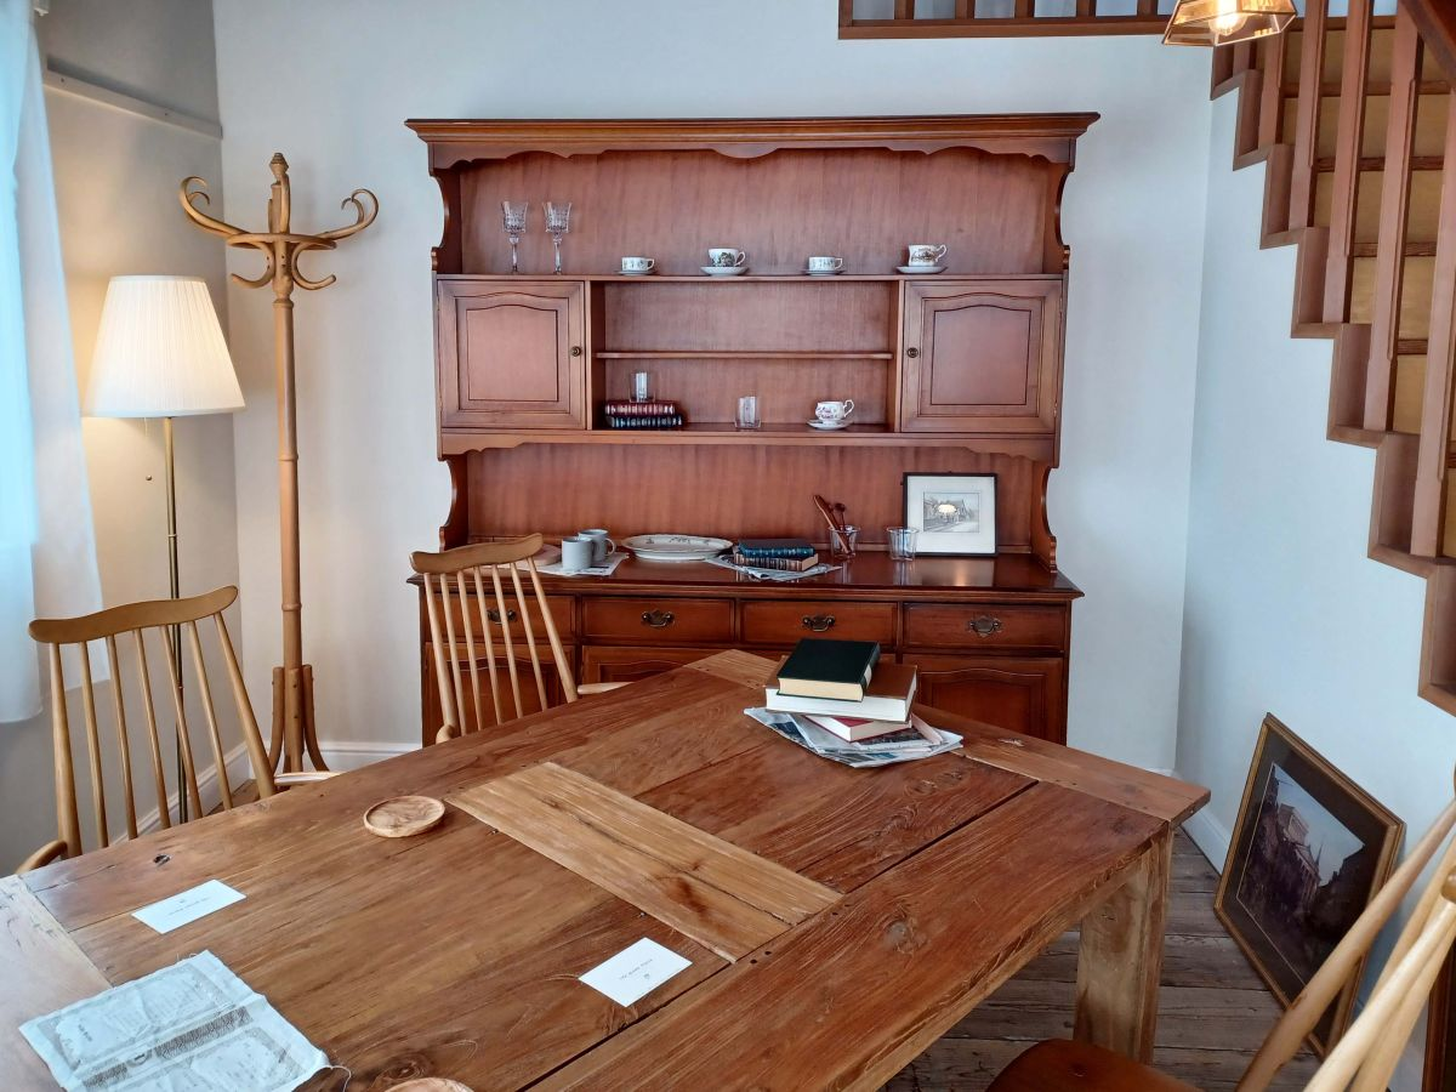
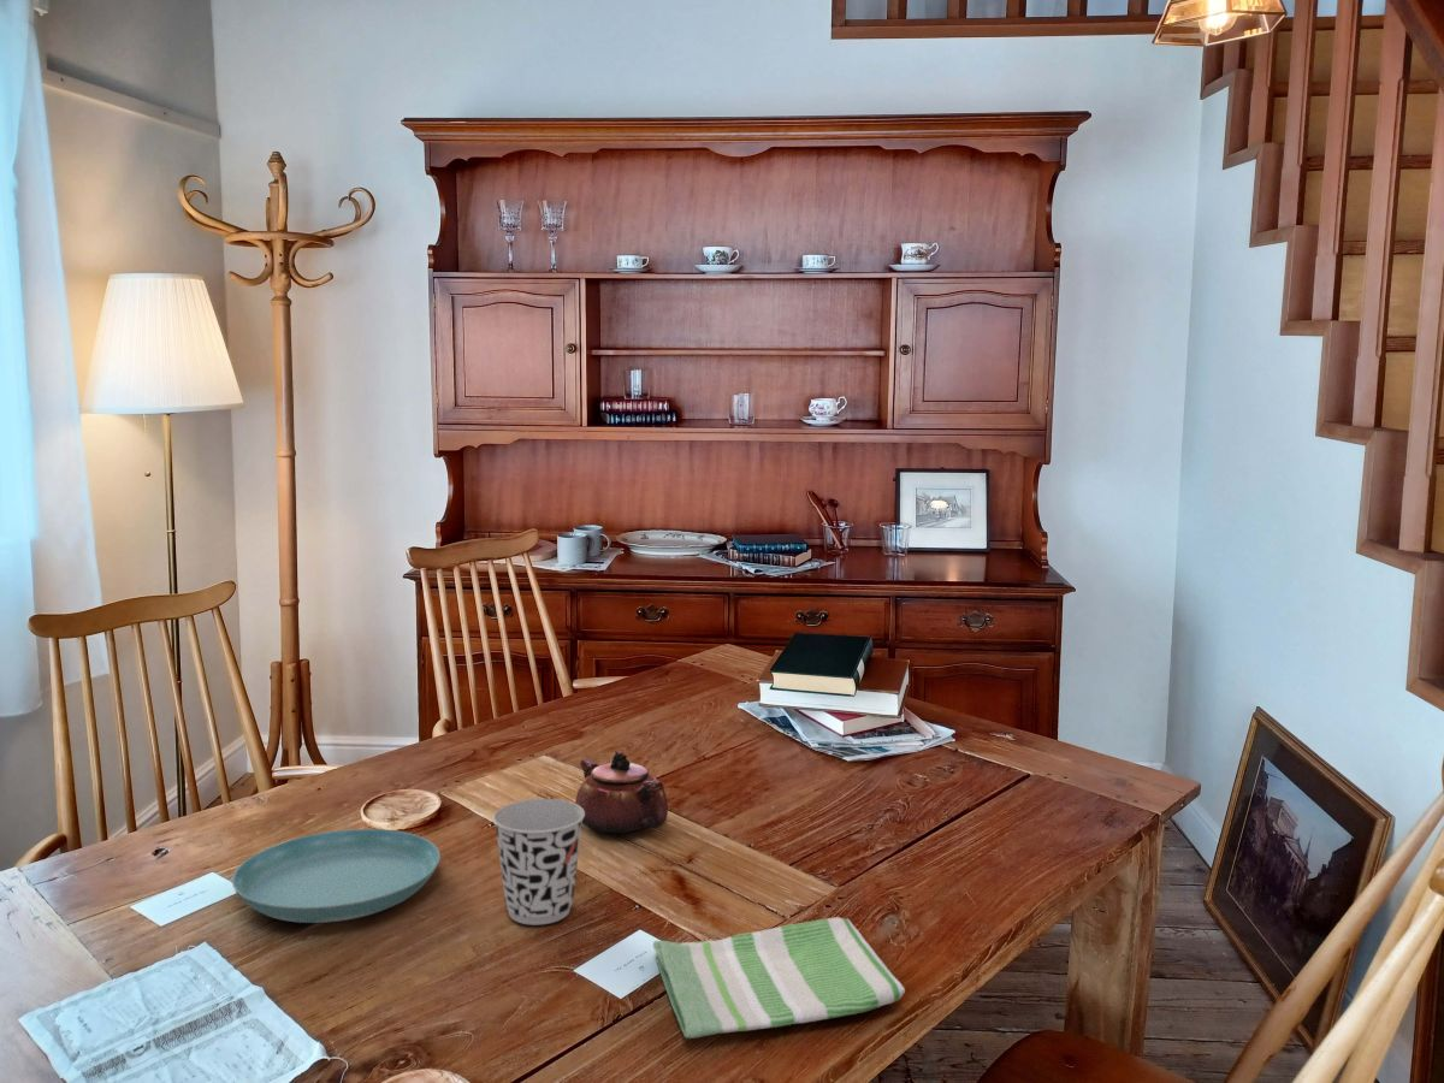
+ teapot [574,748,669,838]
+ dish towel [652,916,906,1040]
+ saucer [231,828,442,924]
+ cup [492,798,585,925]
